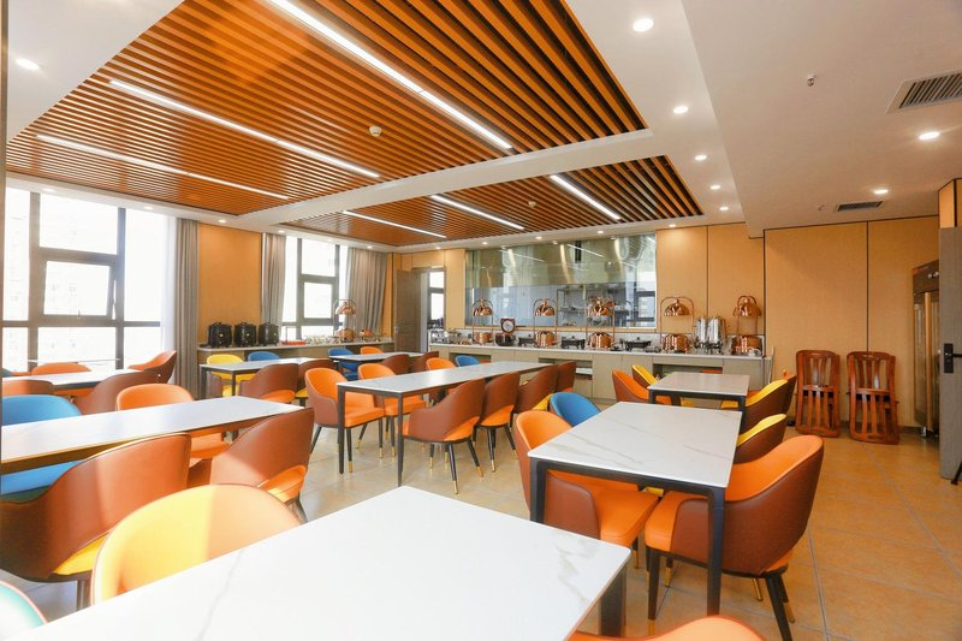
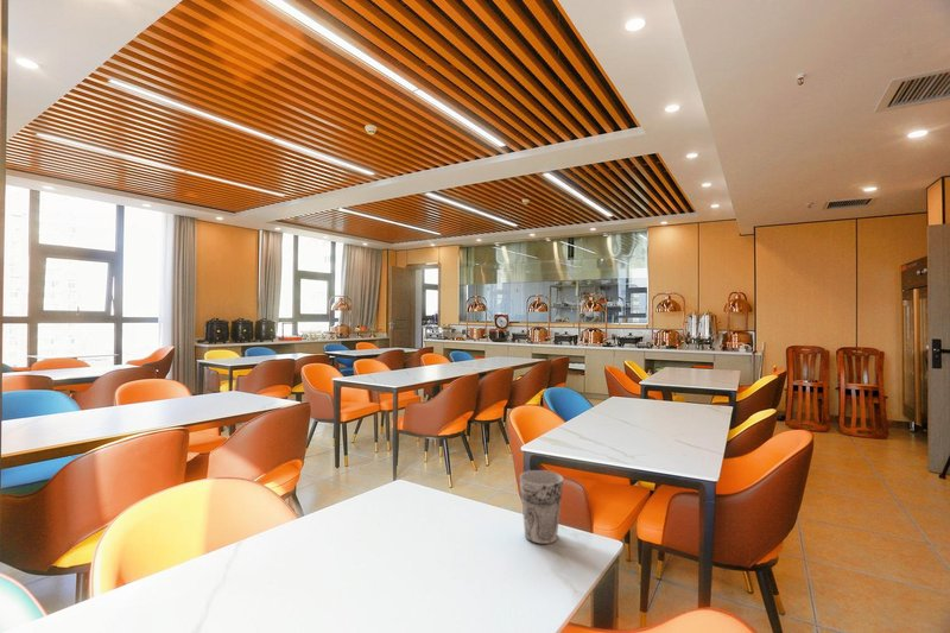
+ cup [519,469,564,545]
